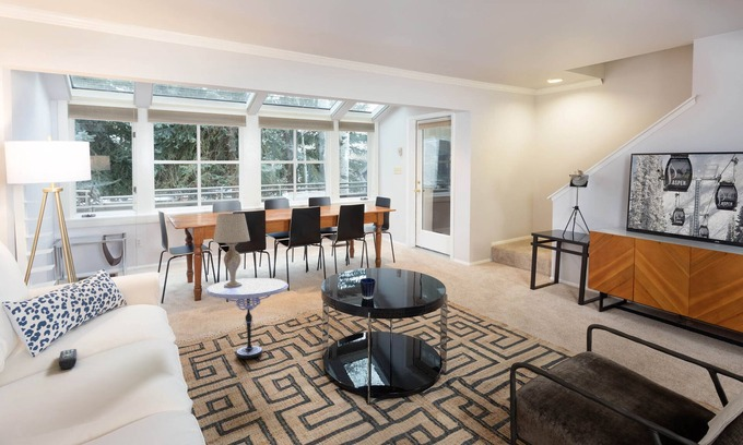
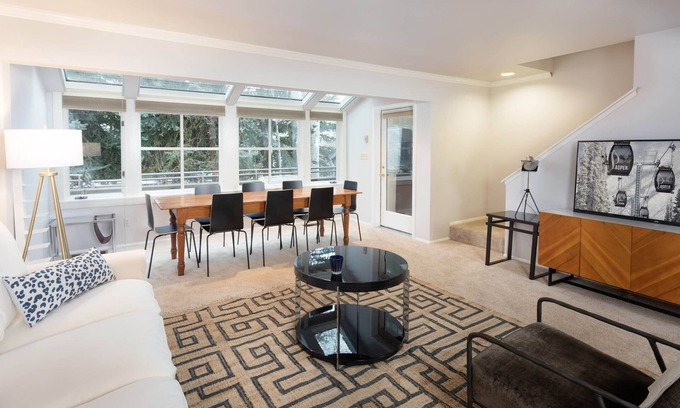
- table lamp [212,213,251,288]
- side table [204,277,290,360]
- remote control [58,348,78,371]
